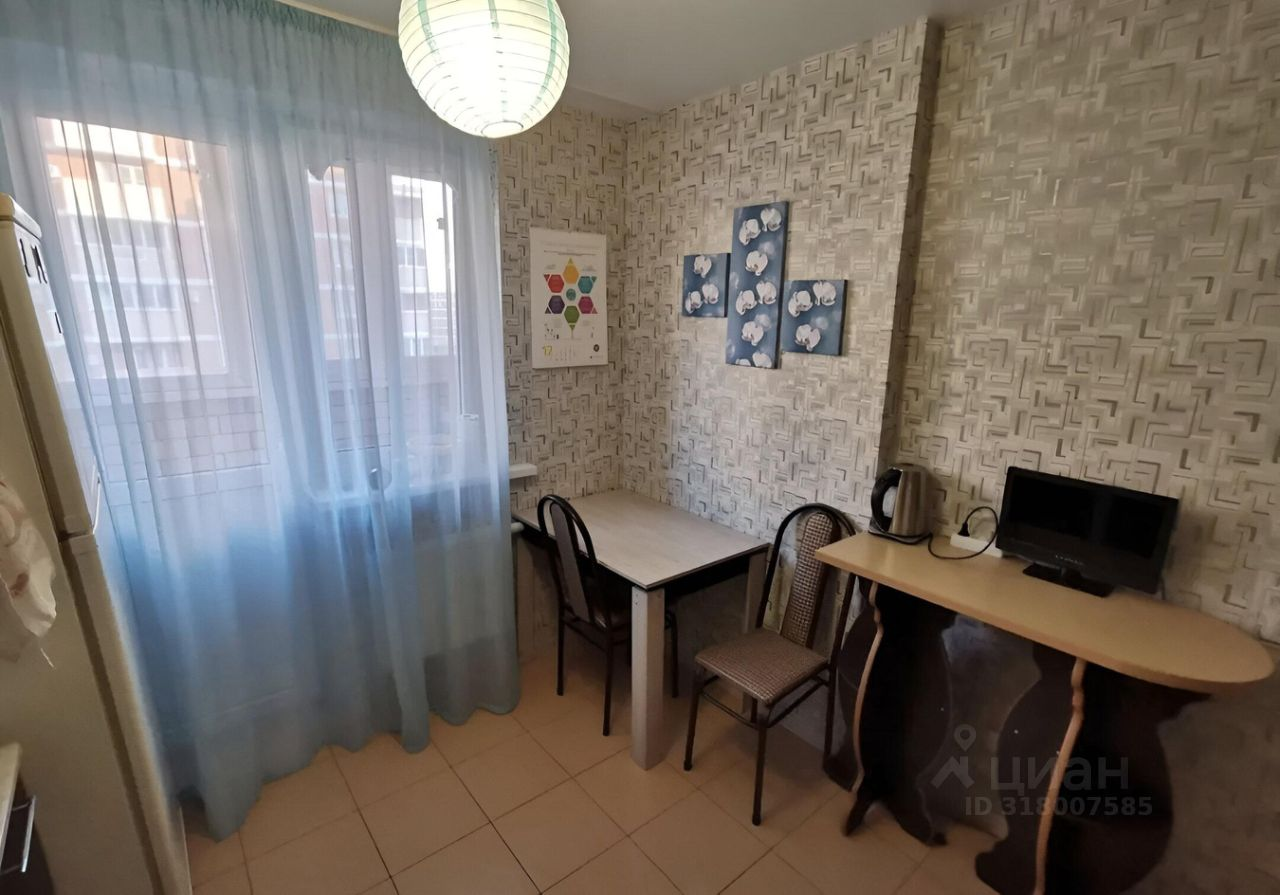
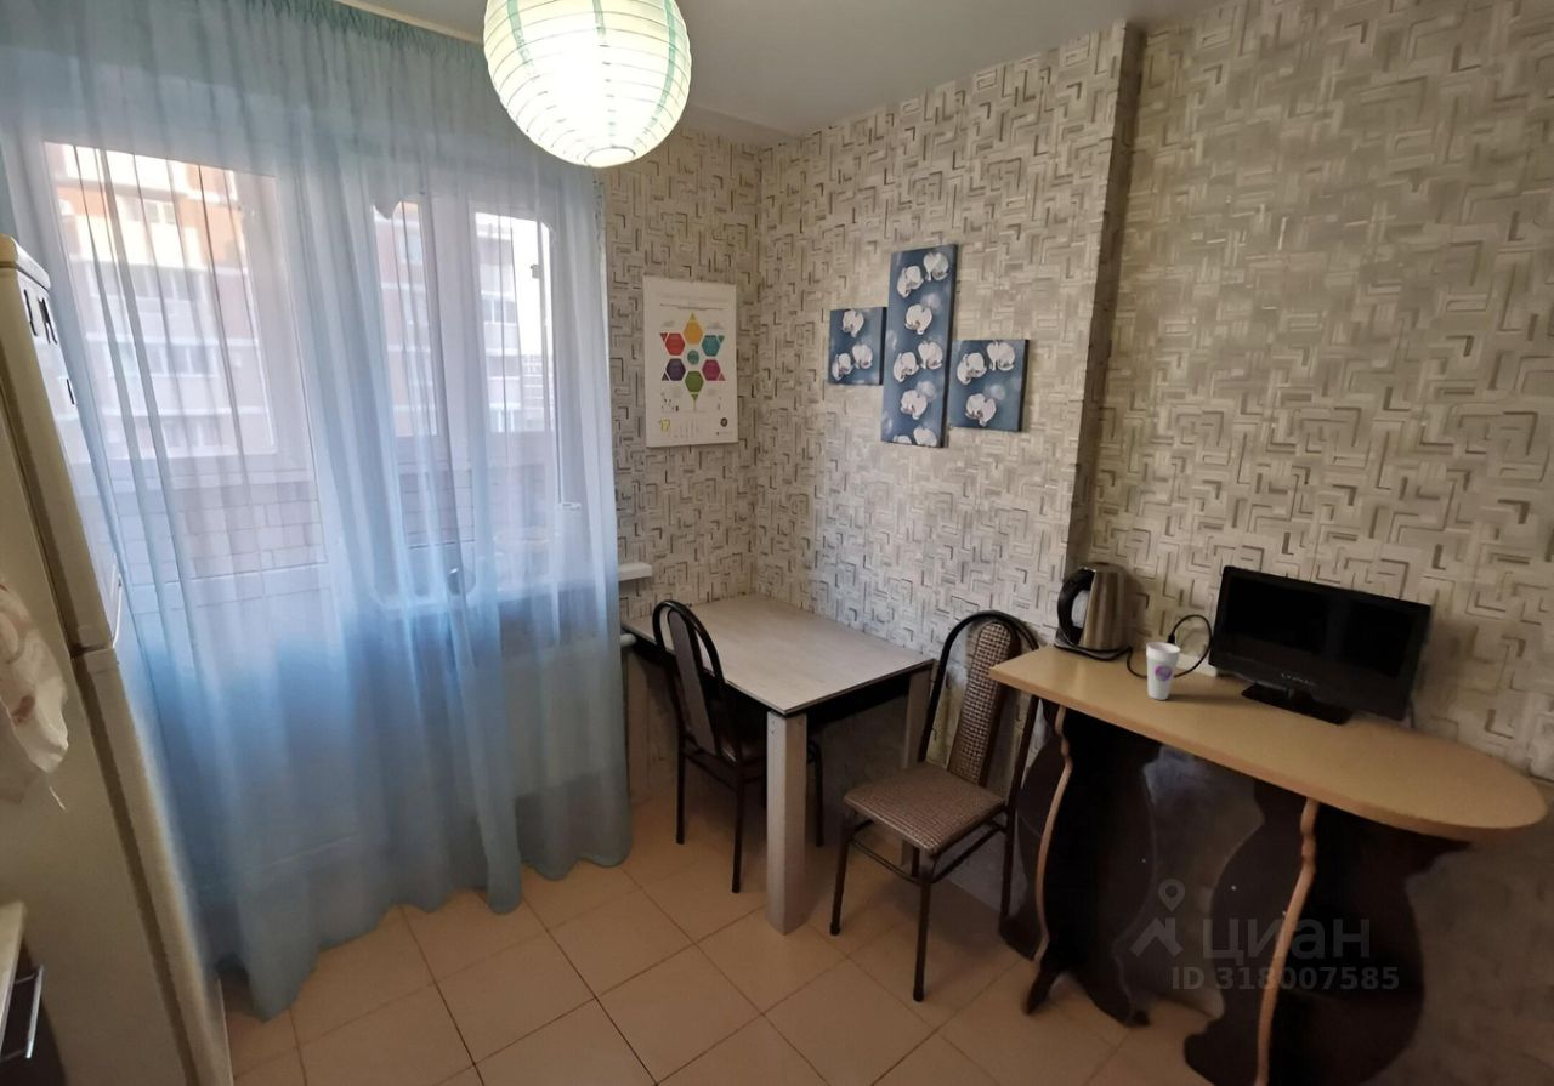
+ cup [1145,641,1182,701]
